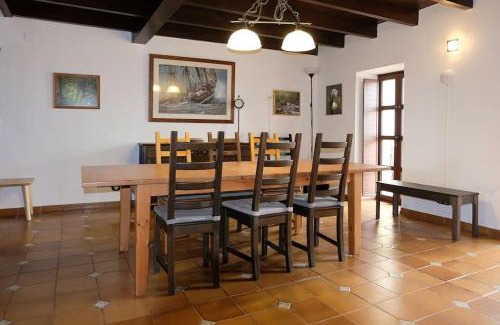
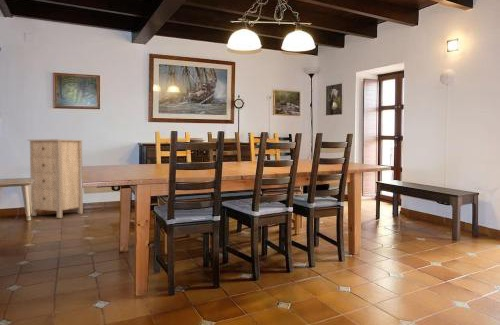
+ storage cabinet [26,138,84,219]
